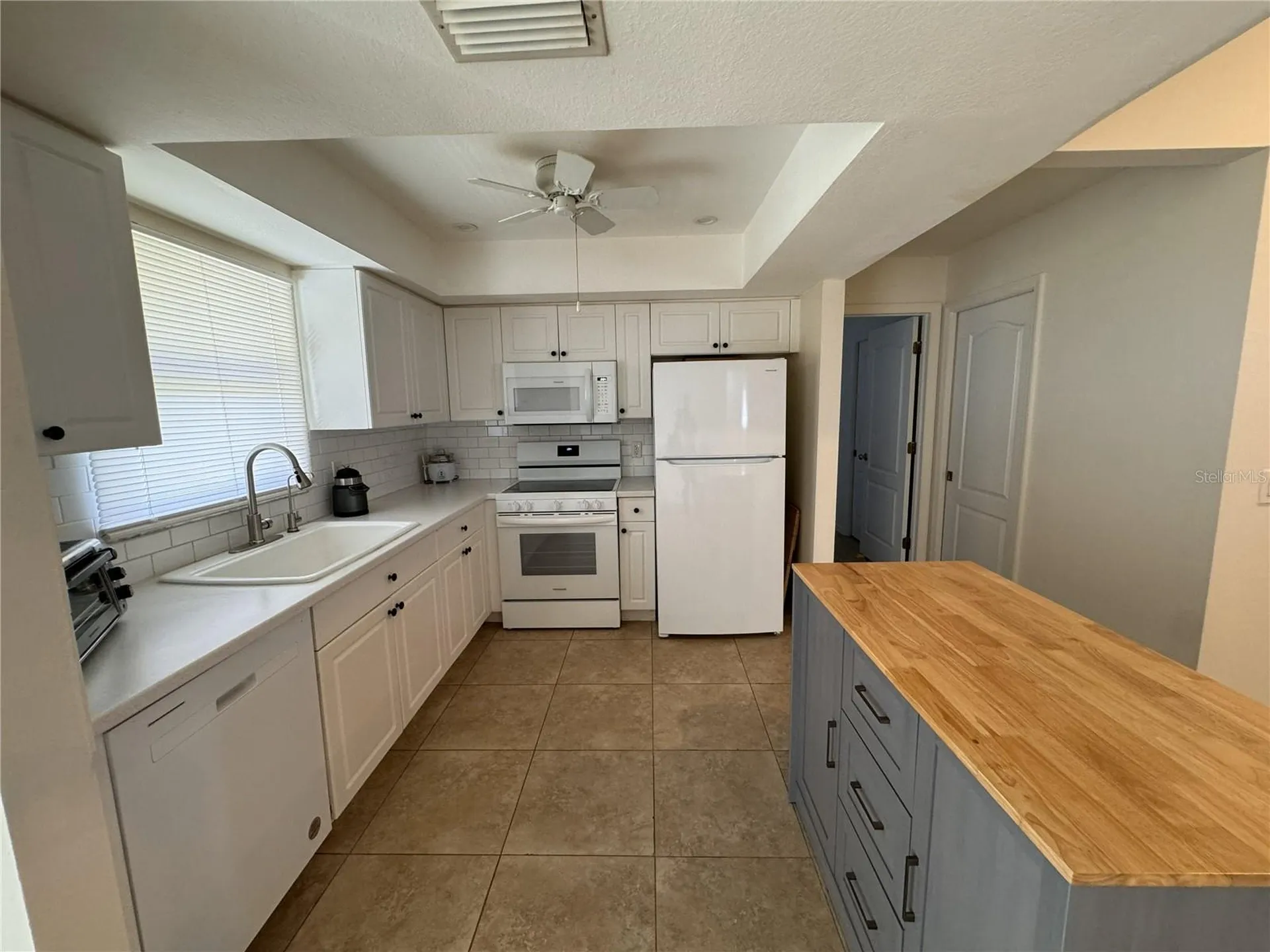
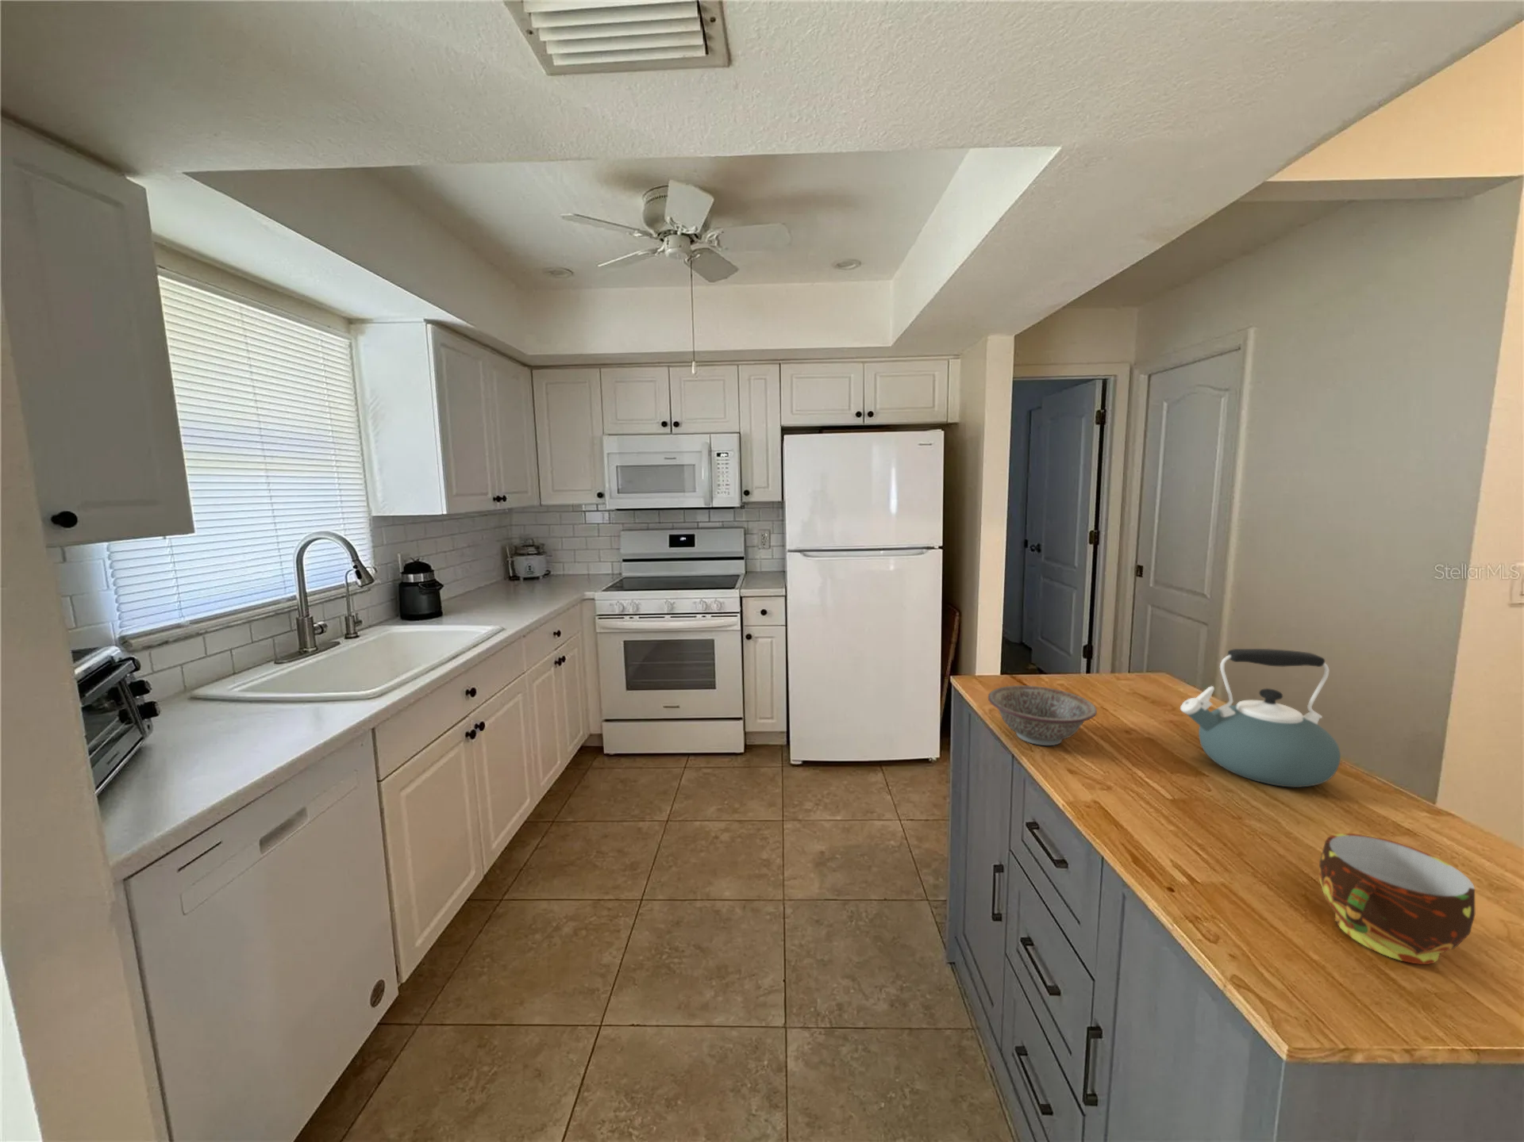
+ decorative bowl [988,685,1098,746]
+ kettle [1180,648,1342,788]
+ cup [1318,833,1476,966]
